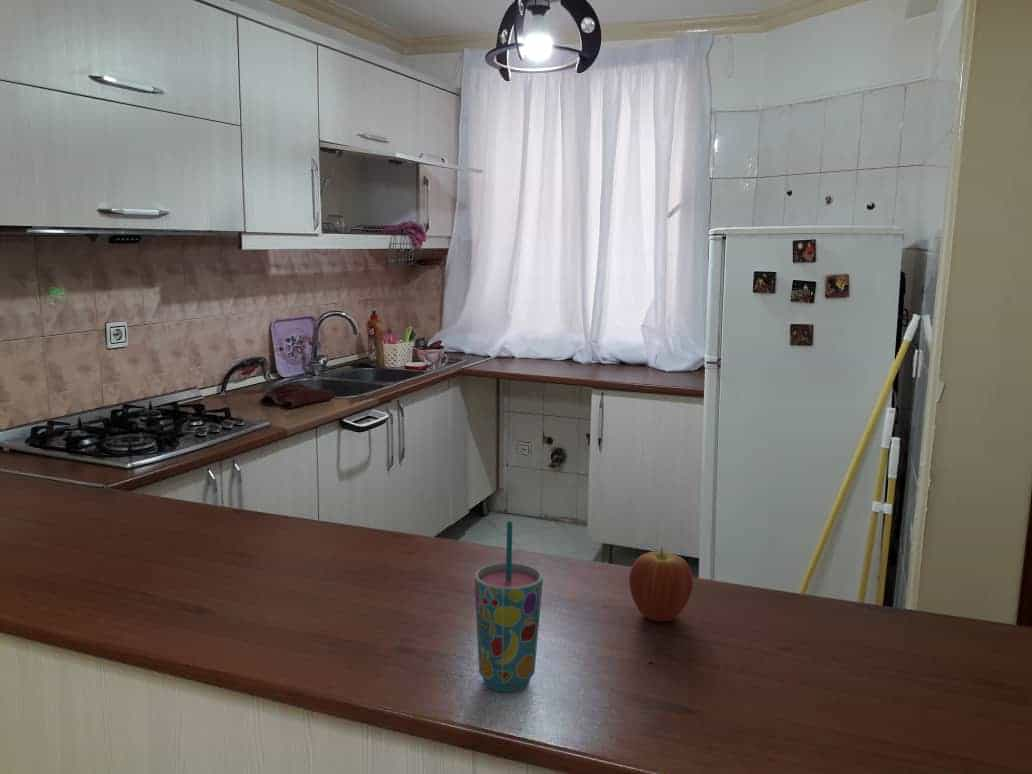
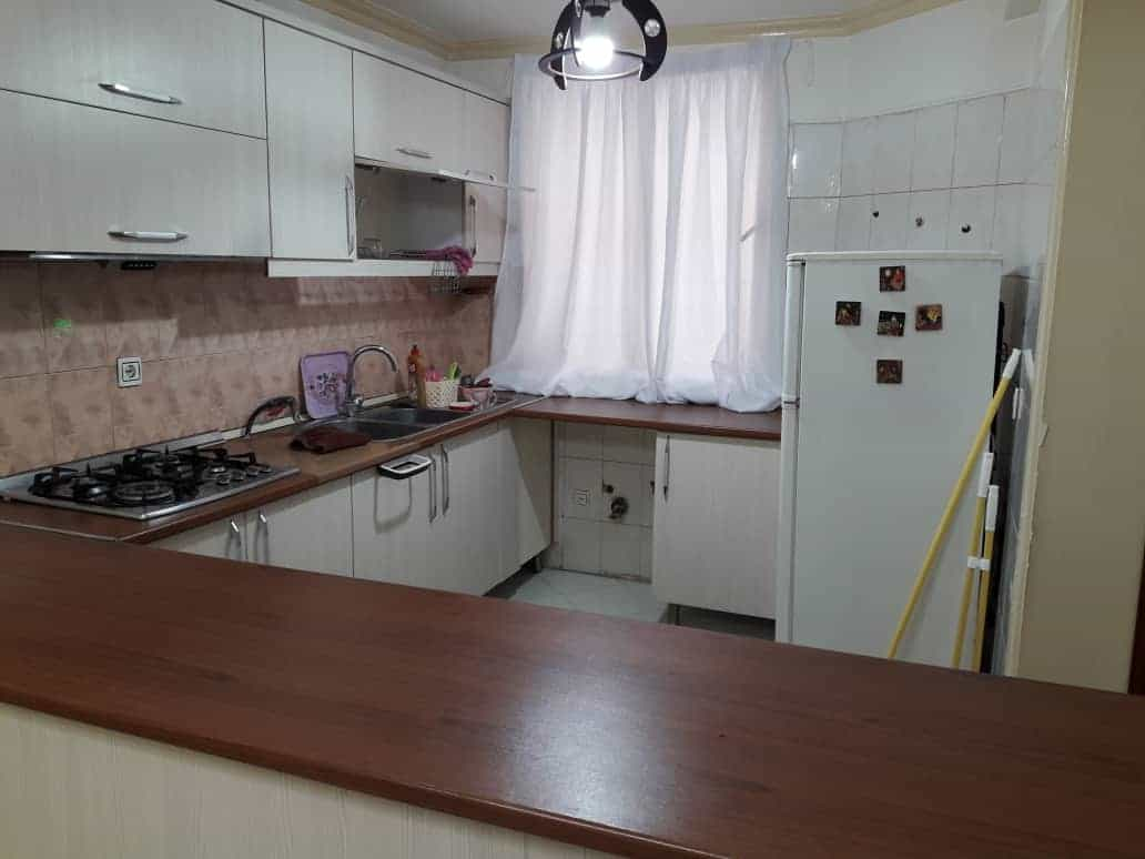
- fruit [628,547,694,622]
- cup [474,520,544,693]
